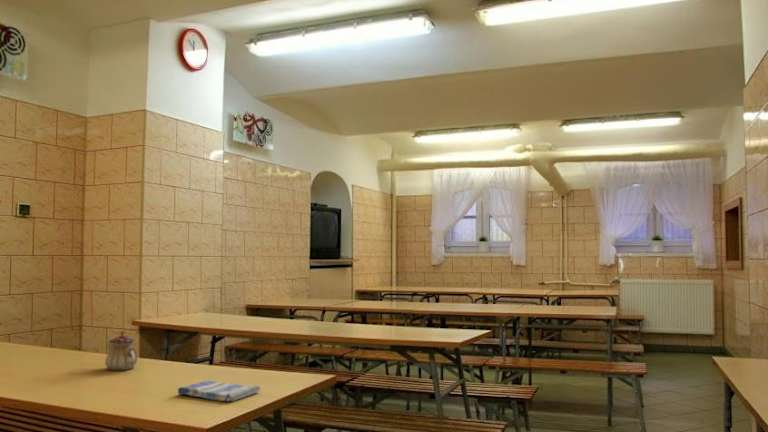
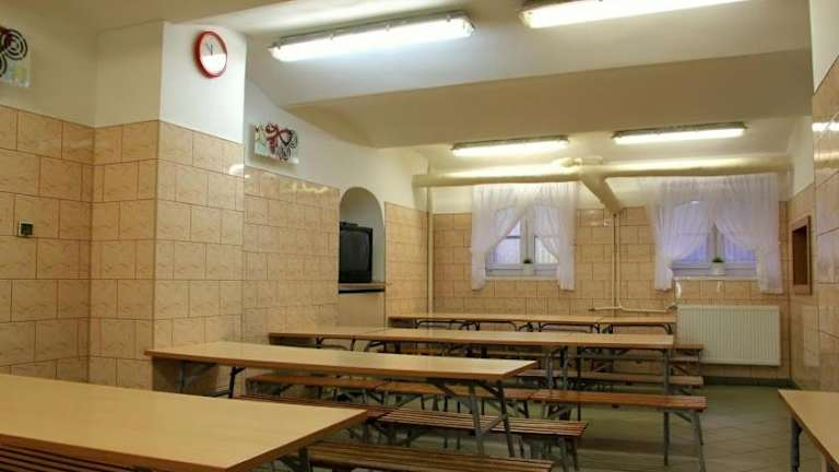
- teapot [104,330,139,371]
- dish towel [177,380,261,402]
